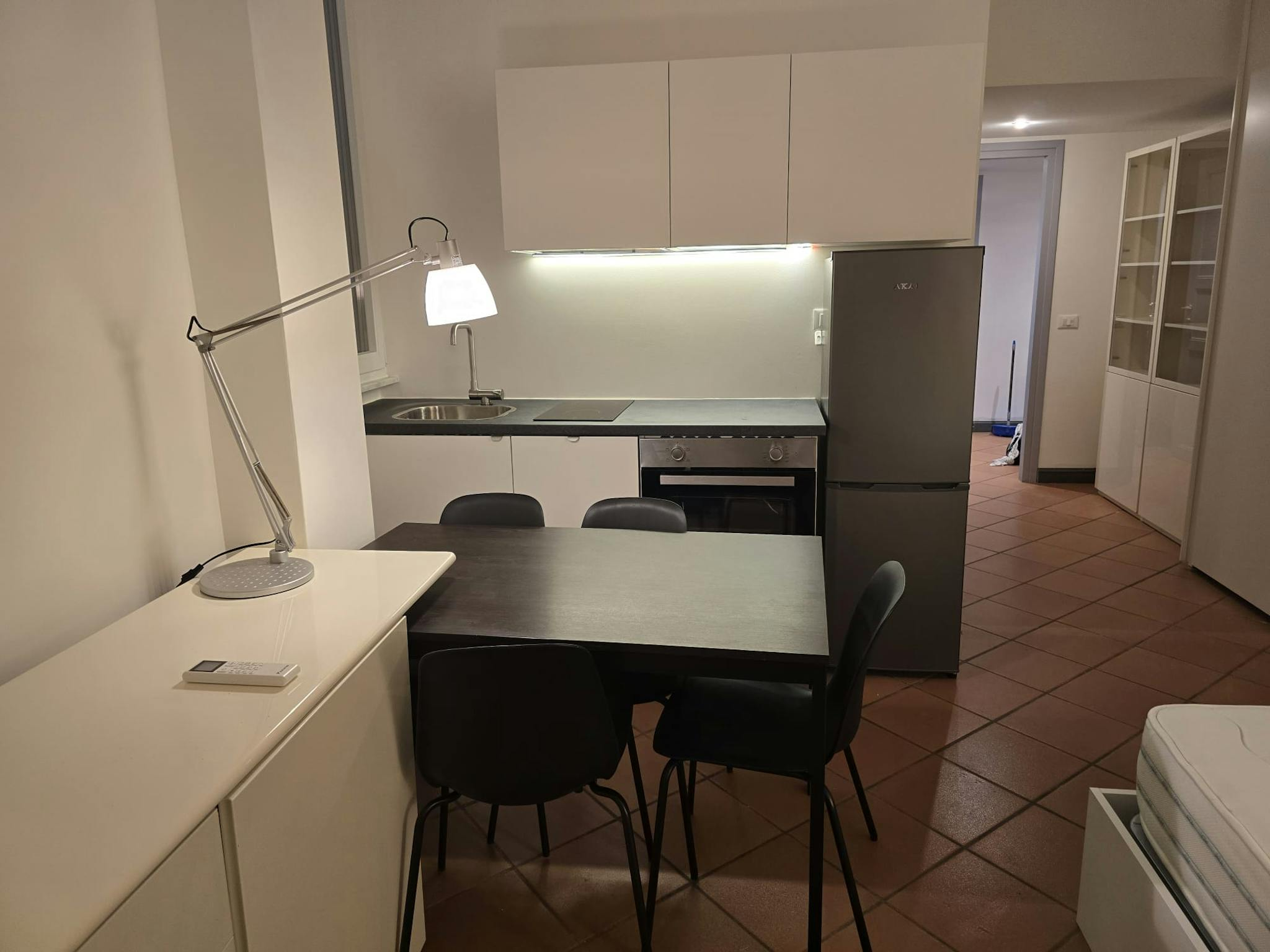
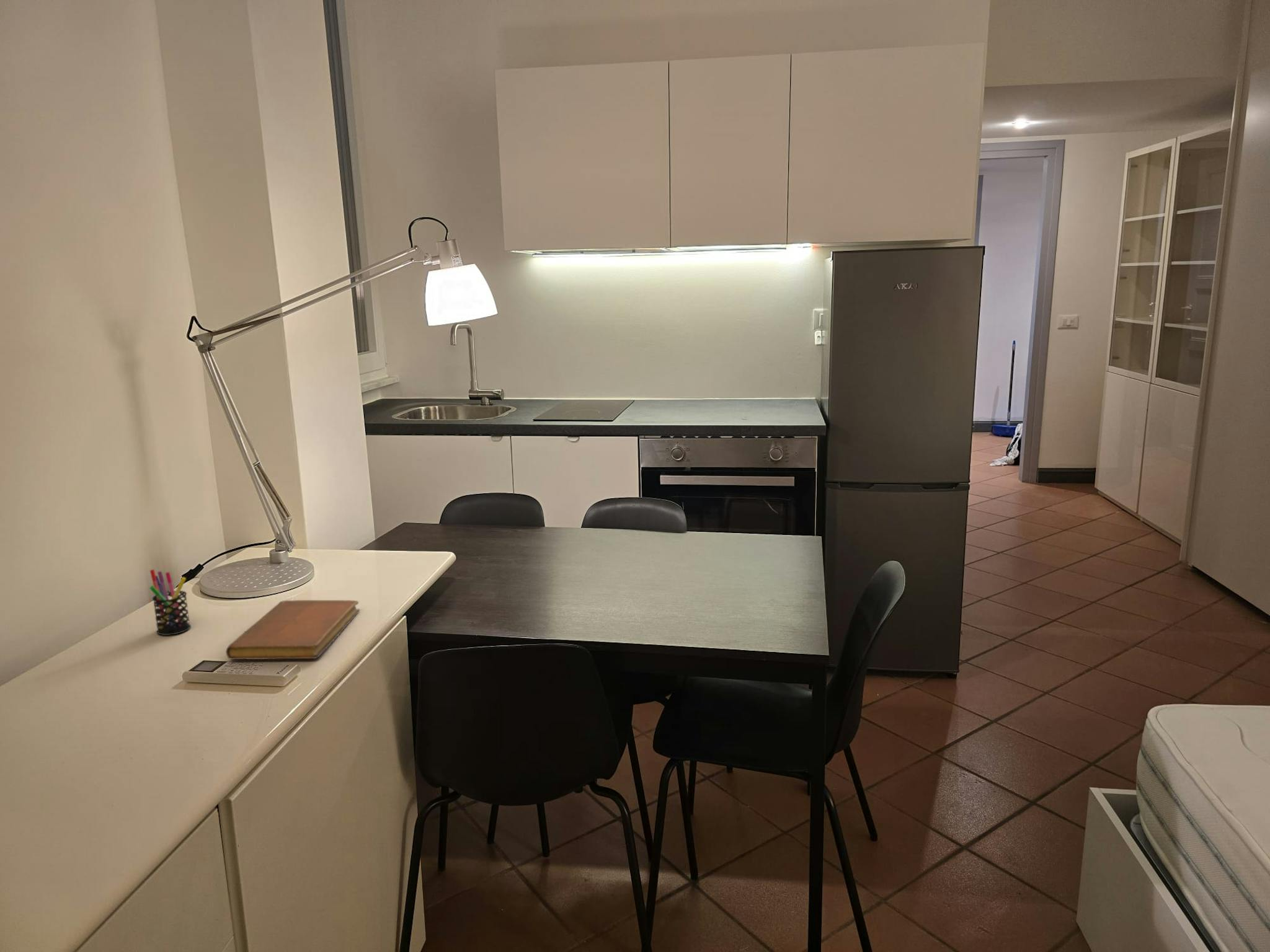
+ pen holder [149,569,192,636]
+ notebook [226,599,360,660]
